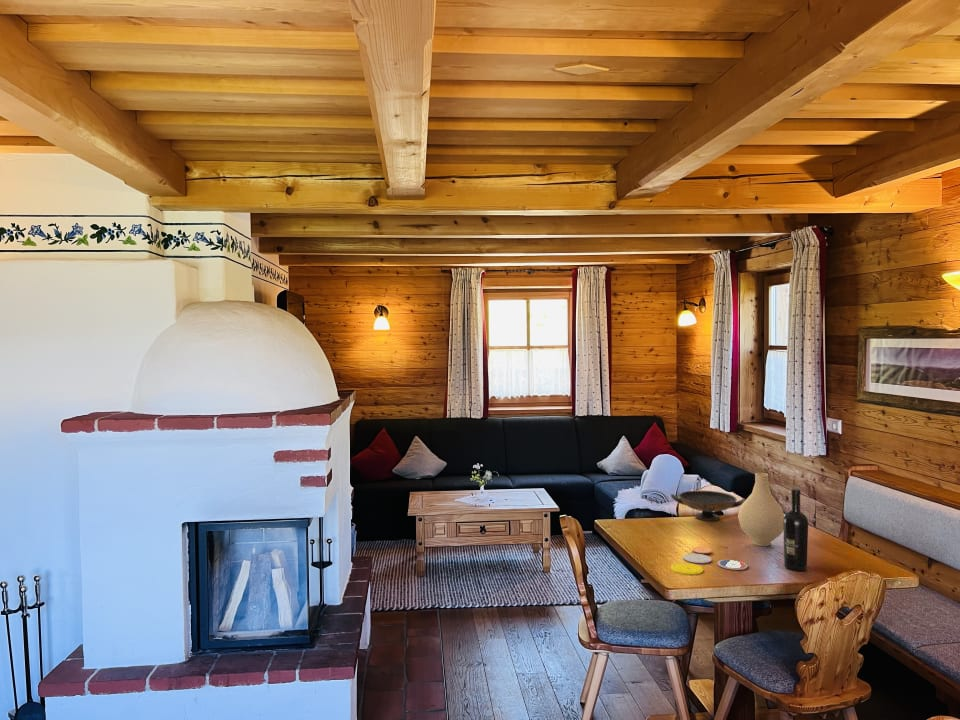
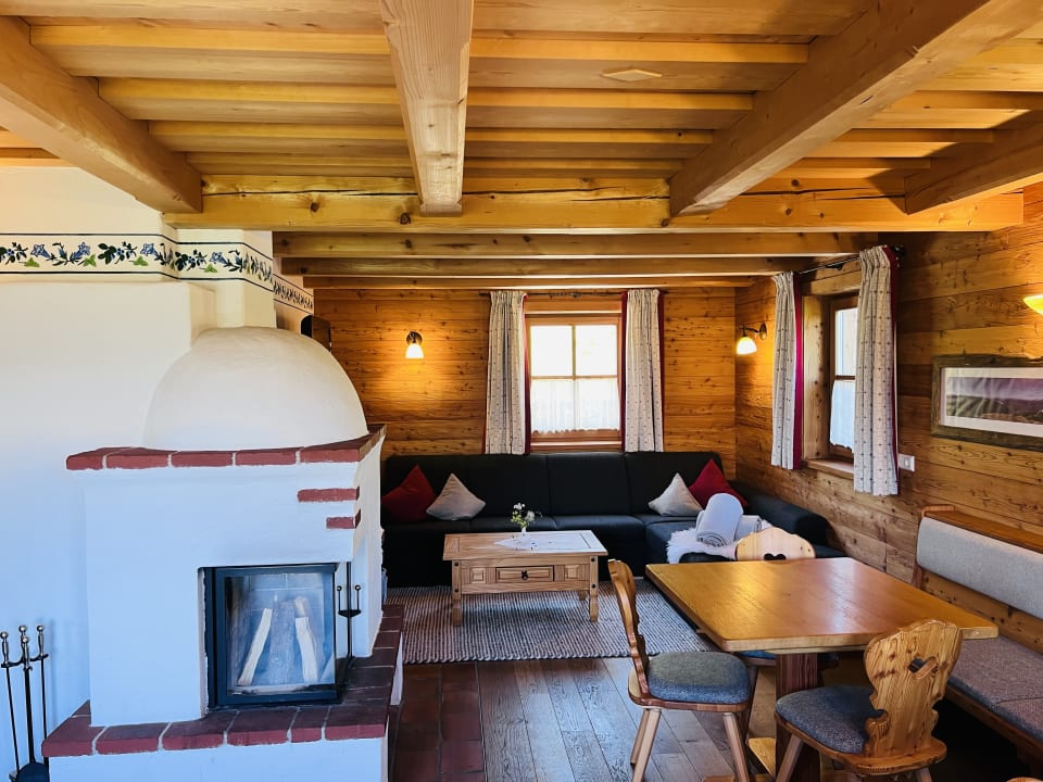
- plate [670,546,748,576]
- decorative bowl [670,490,746,522]
- vase [737,472,785,547]
- wine bottle [783,488,809,572]
